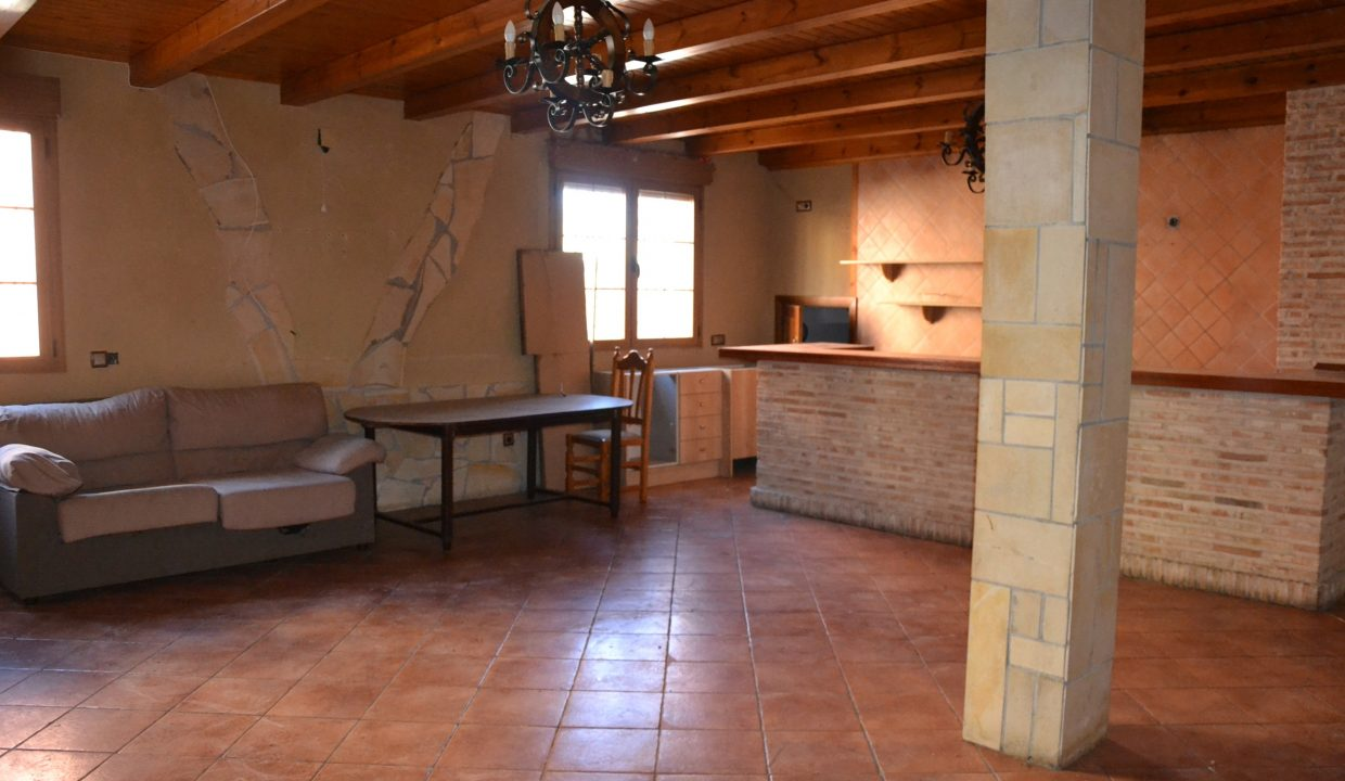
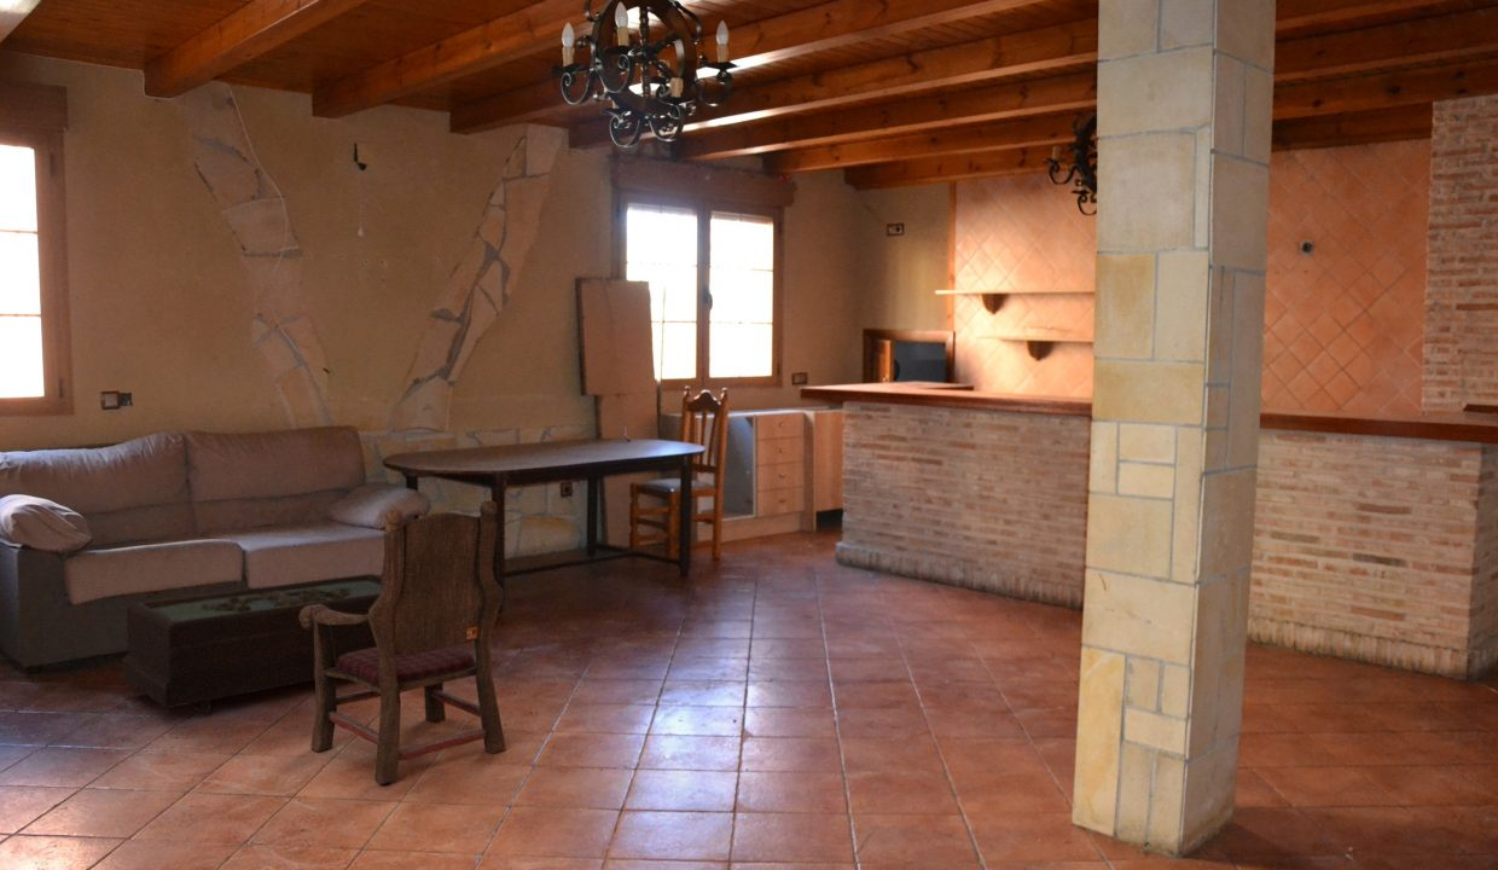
+ coffee table [121,573,382,714]
+ armchair [298,499,507,785]
